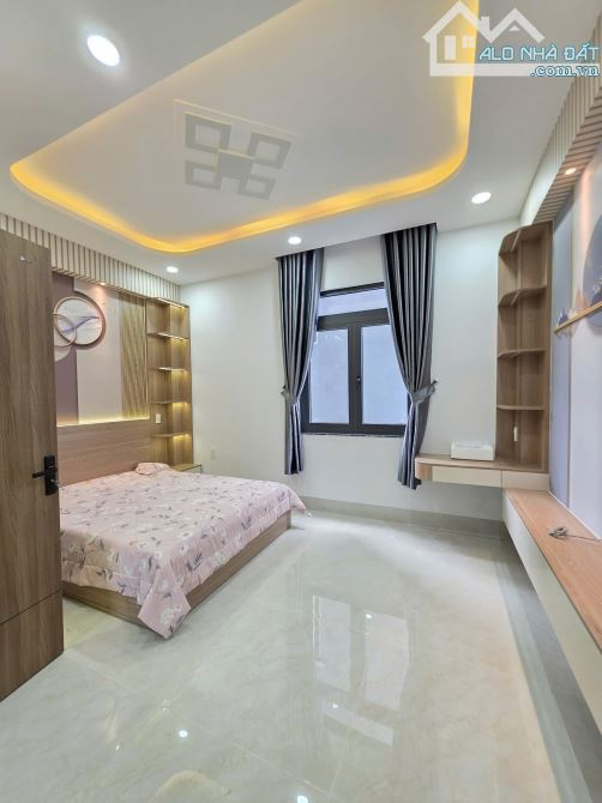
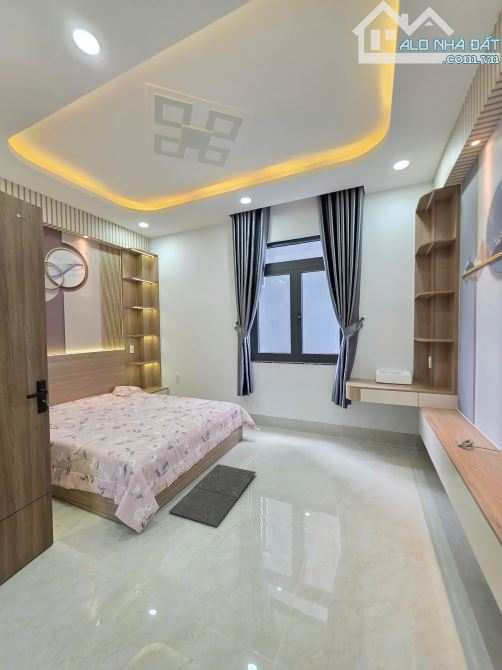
+ door mat [168,463,257,528]
